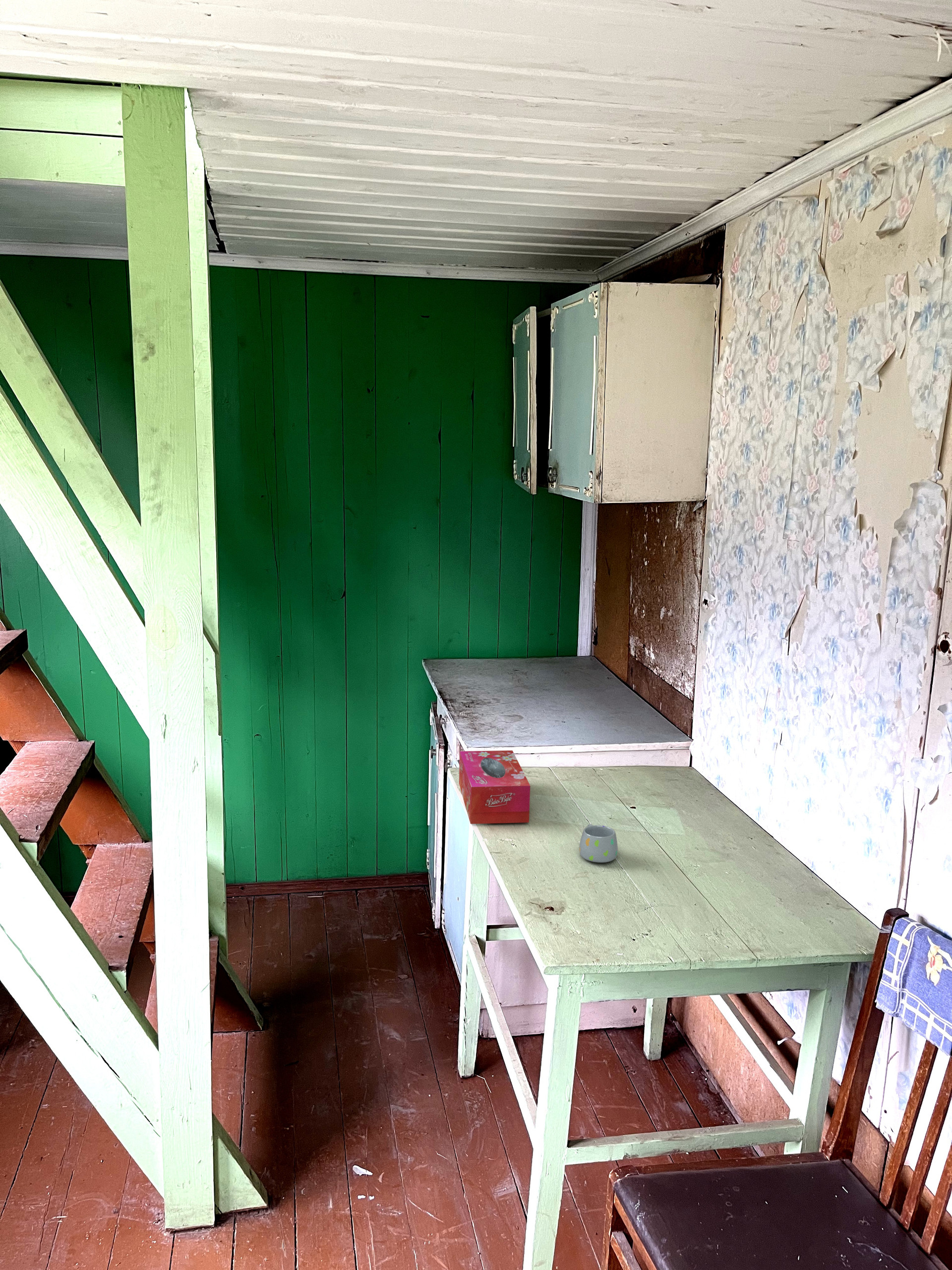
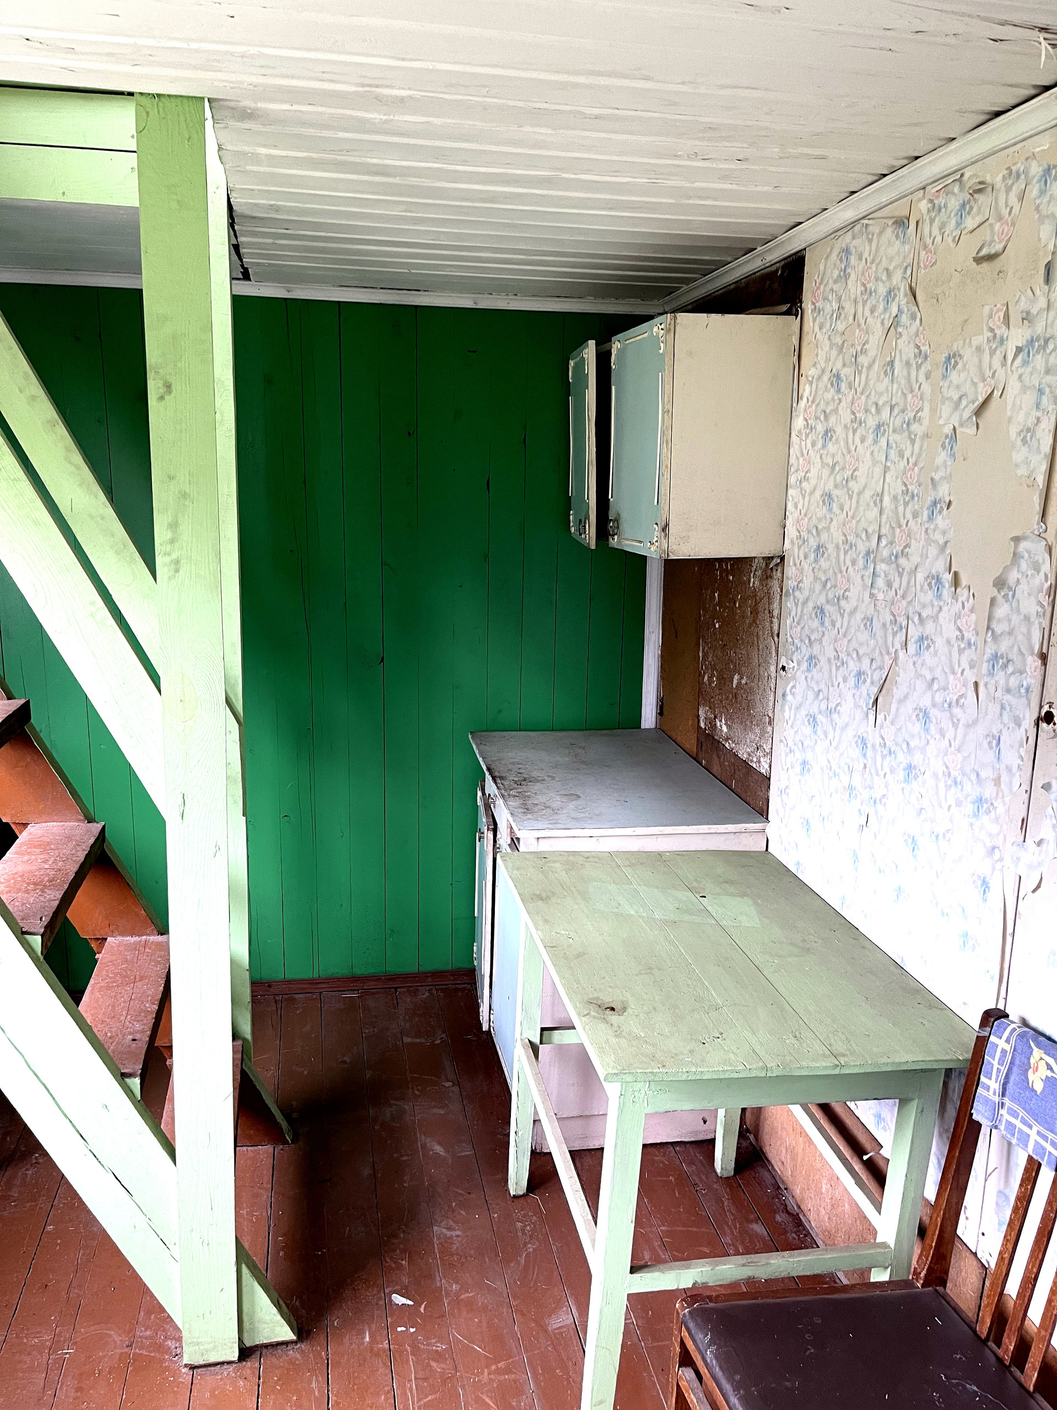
- mug [579,824,618,863]
- tissue box [459,750,531,825]
